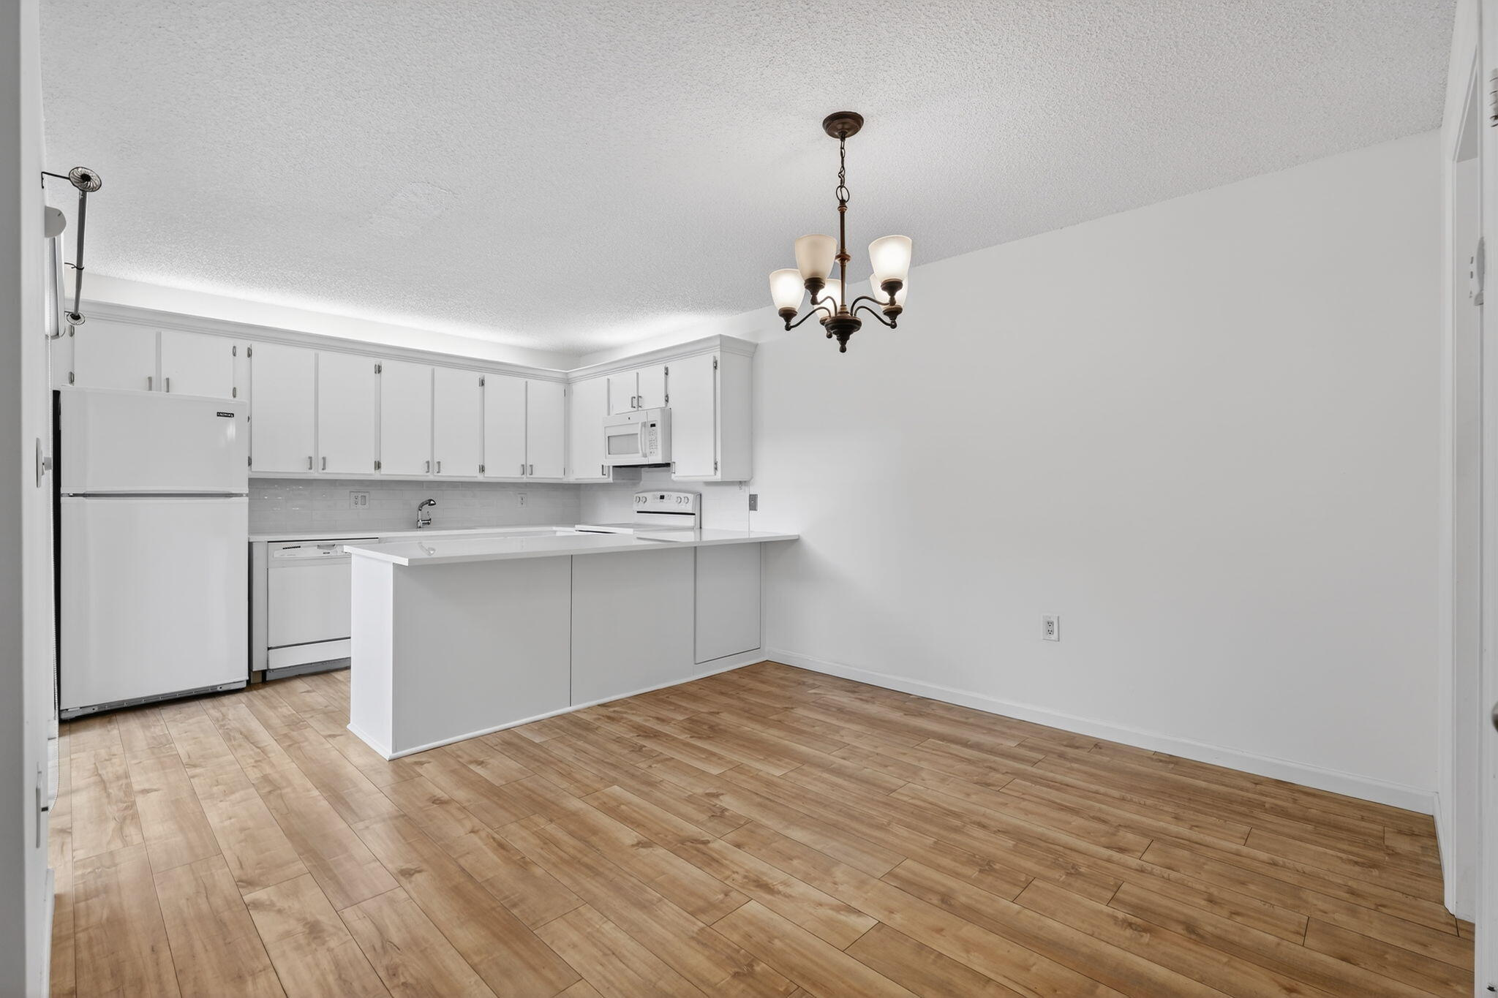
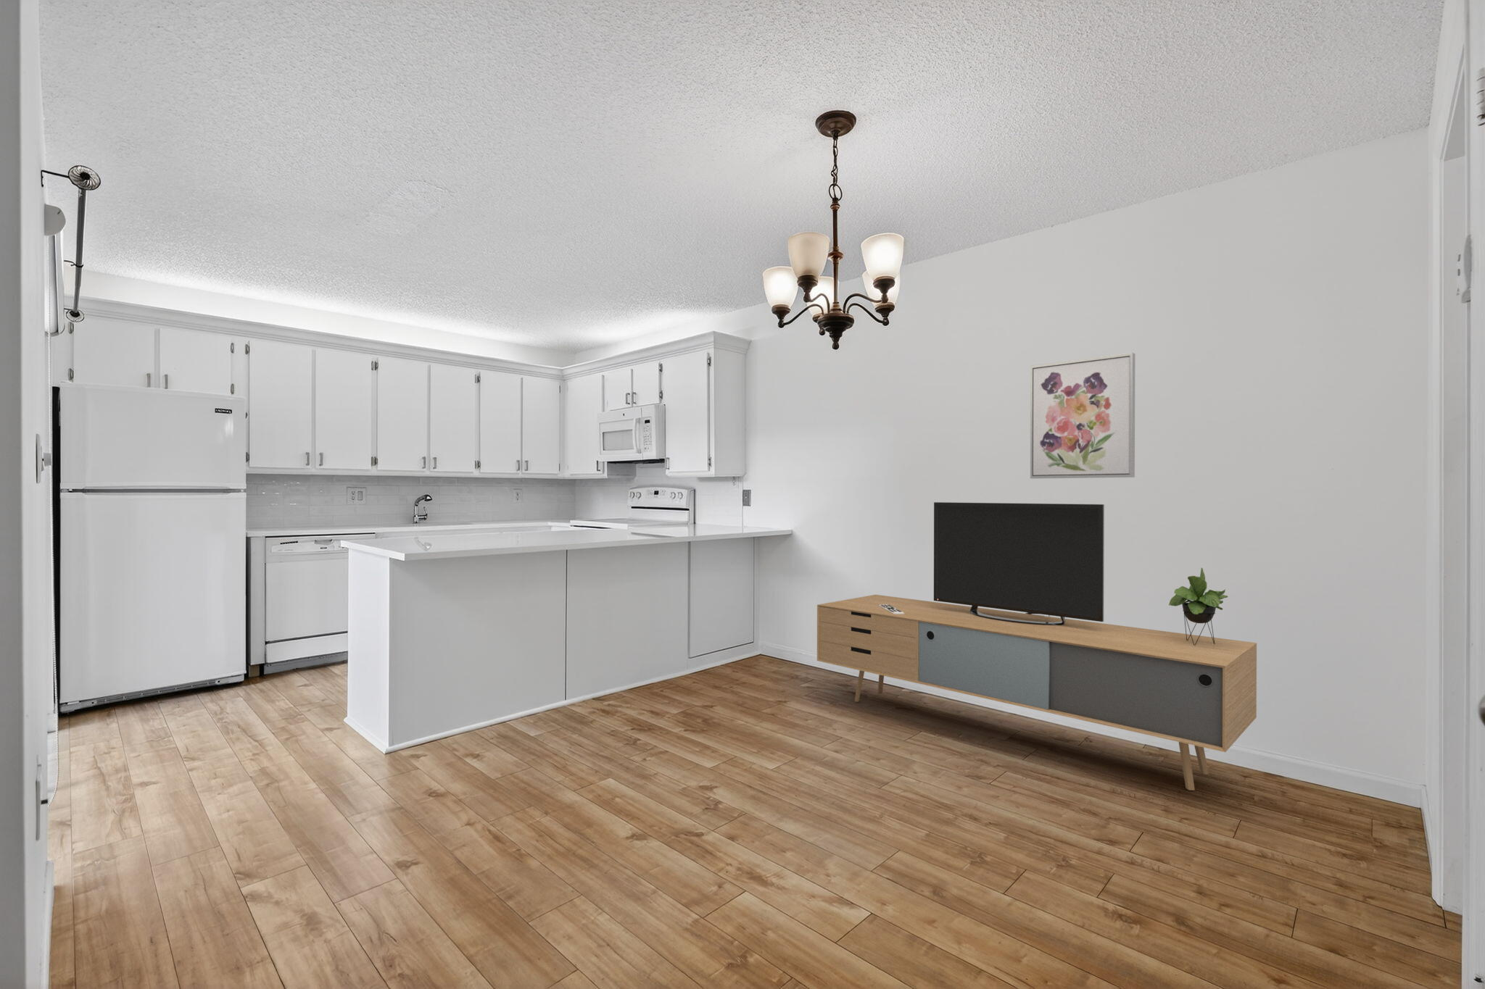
+ media console [816,501,1258,791]
+ wall art [1030,352,1135,479]
